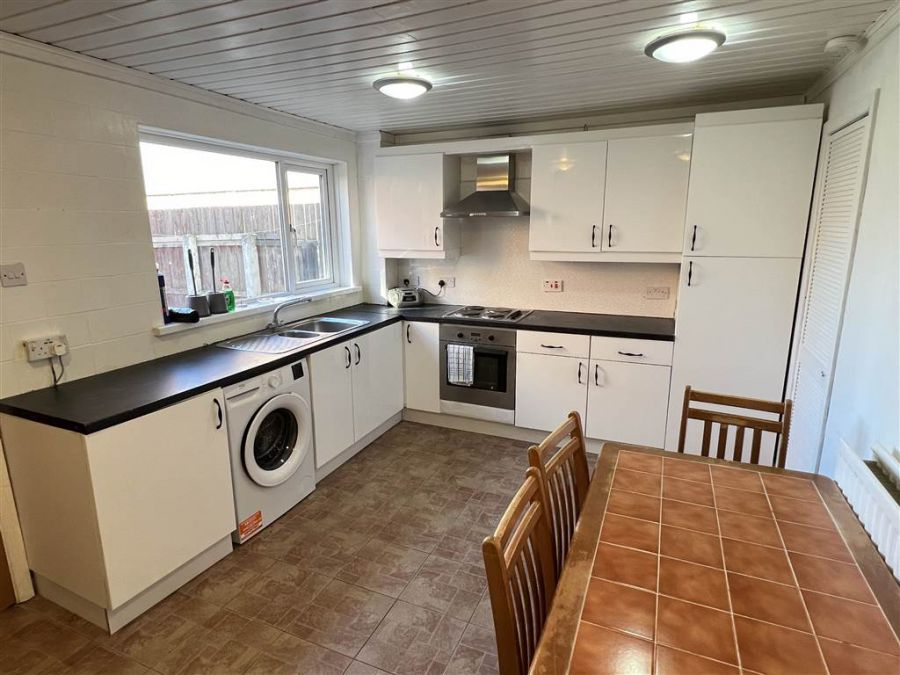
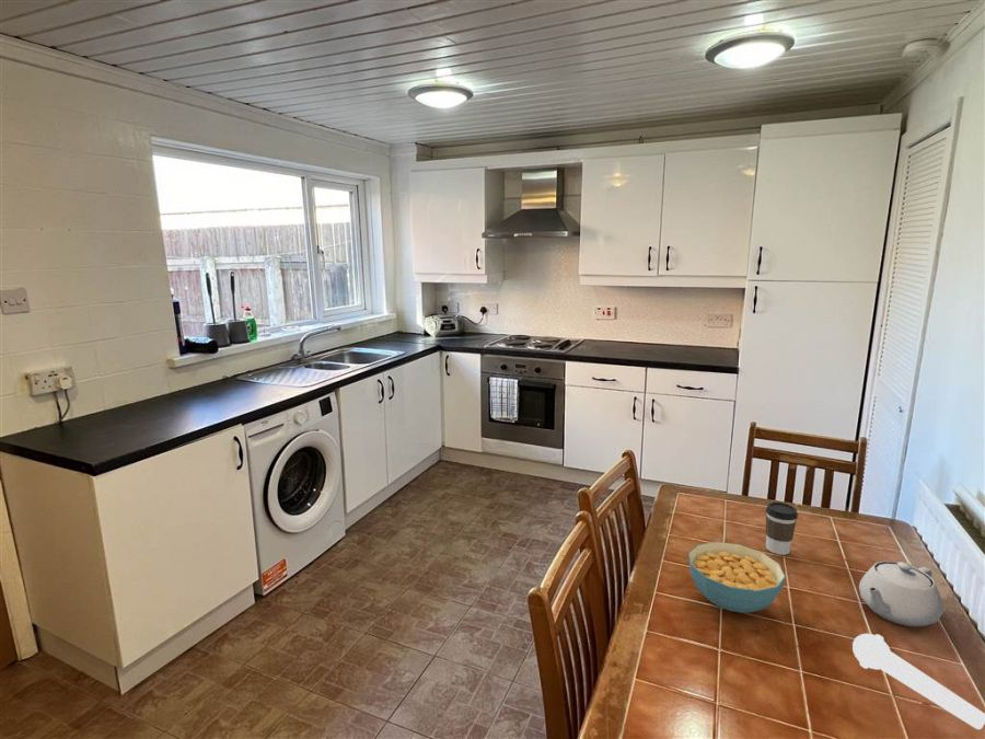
+ coffee cup [765,501,799,556]
+ teapot [858,561,945,628]
+ spoon [851,633,985,730]
+ cereal bowl [687,541,787,614]
